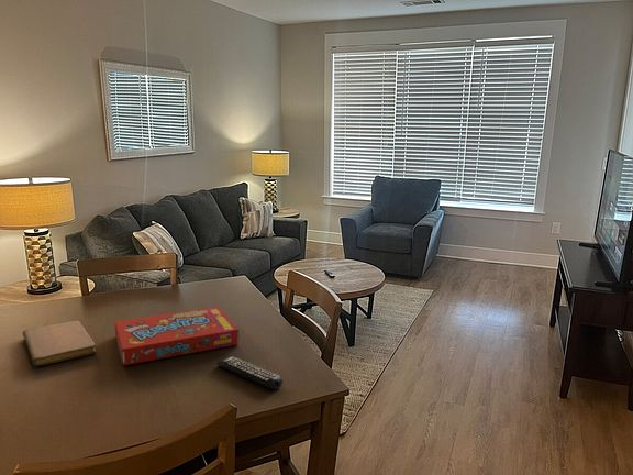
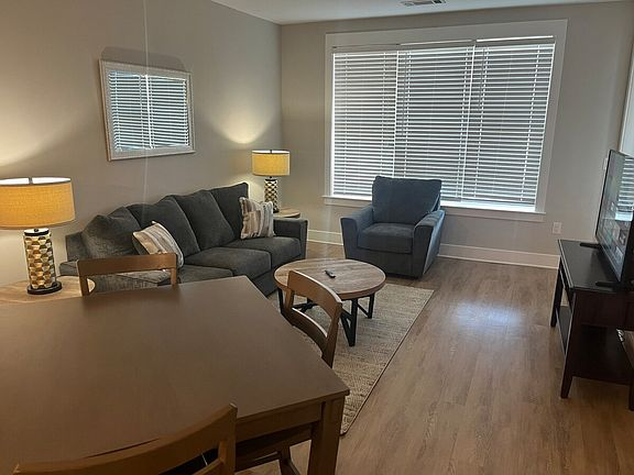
- snack box [114,306,240,366]
- remote control [216,355,284,390]
- notebook [22,320,97,367]
